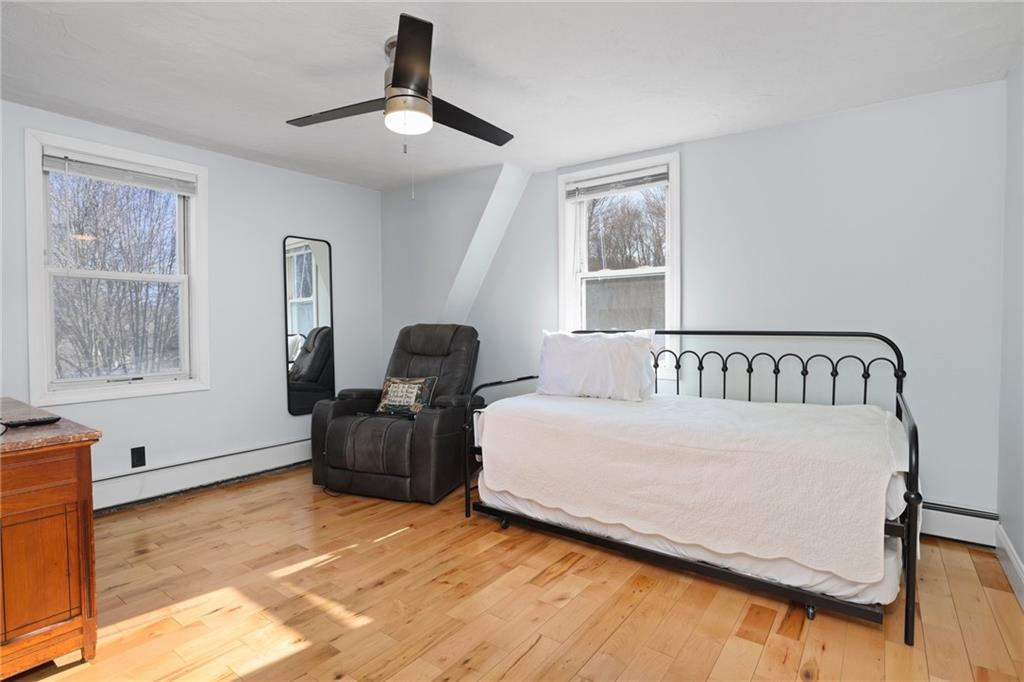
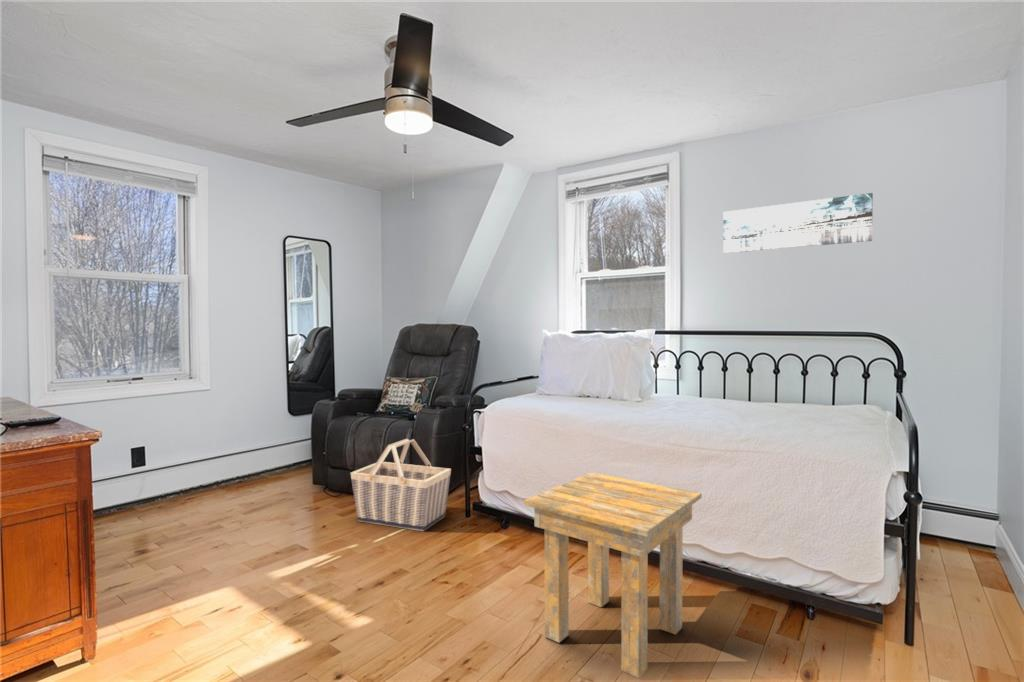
+ basket [349,438,452,532]
+ wall art [722,192,874,254]
+ side table [523,471,703,679]
